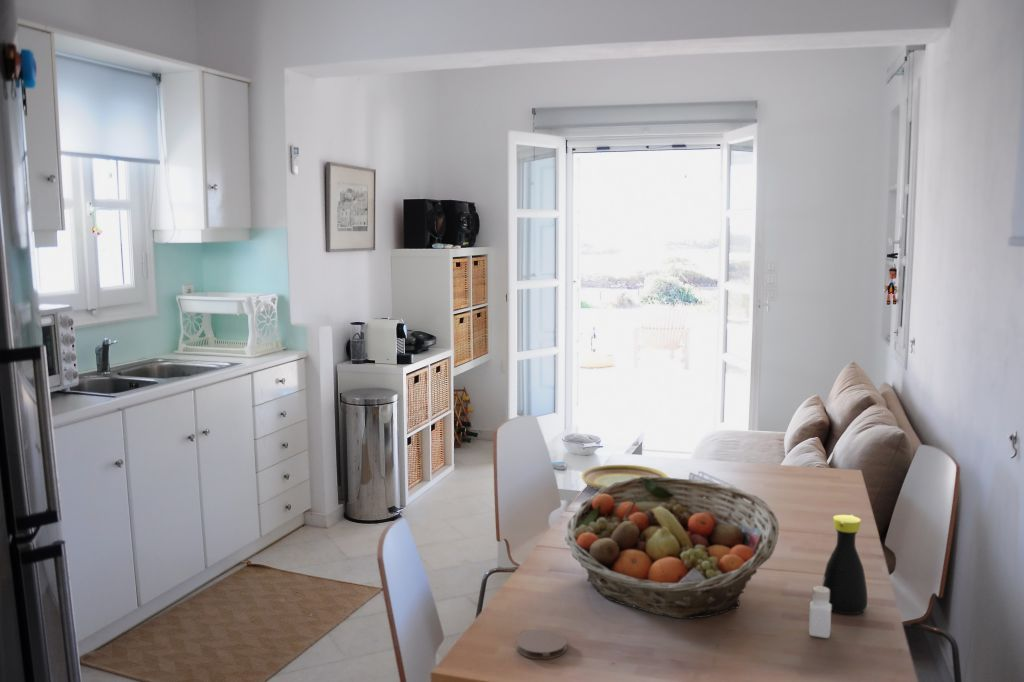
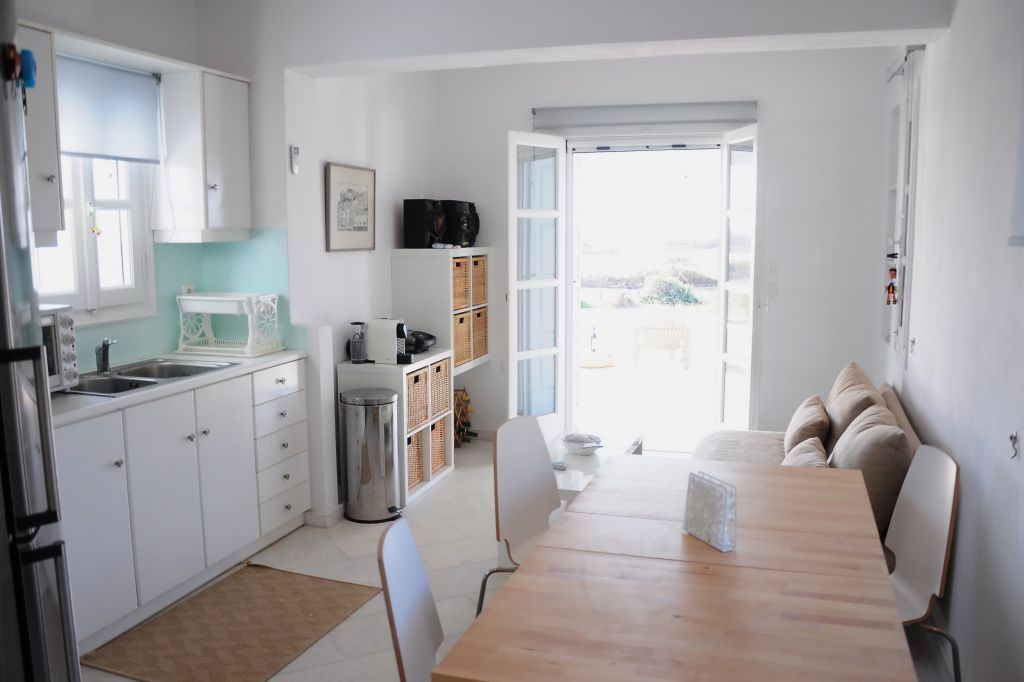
- bottle [821,514,868,615]
- pepper shaker [808,585,832,639]
- plate [581,464,669,491]
- coaster [515,628,568,660]
- fruit basket [564,476,780,619]
